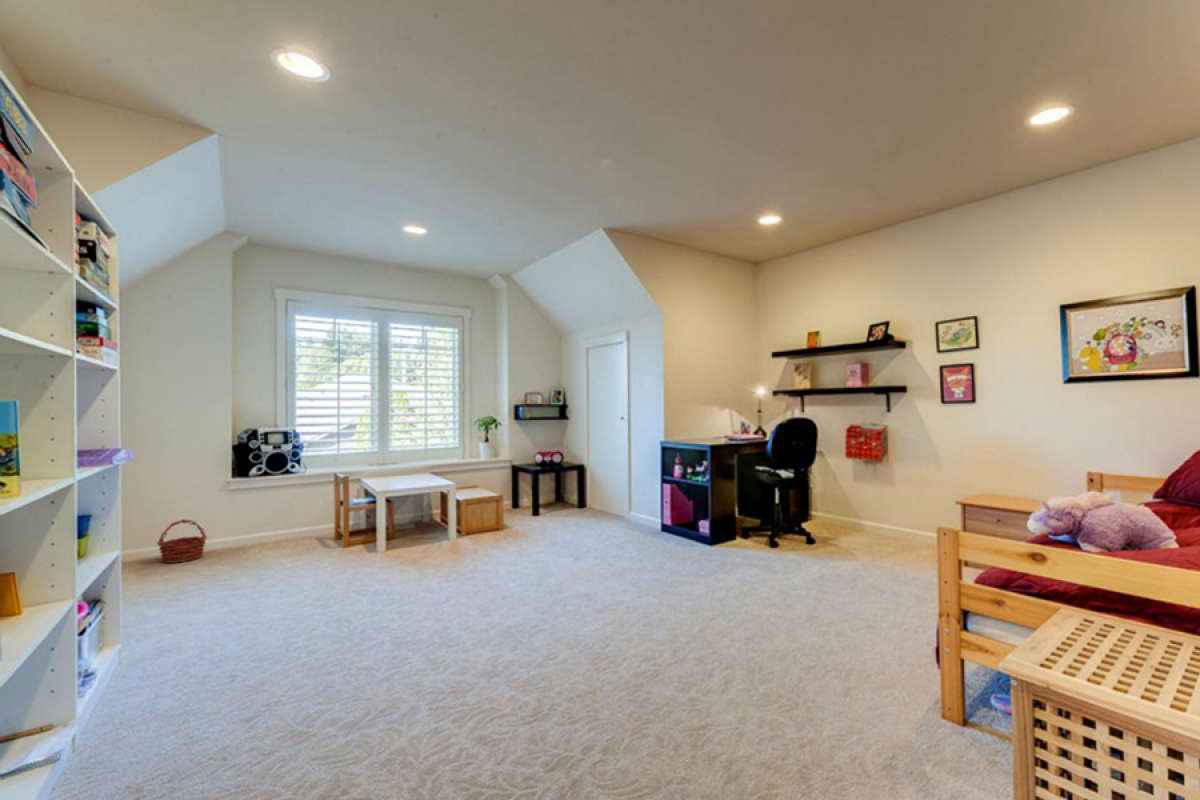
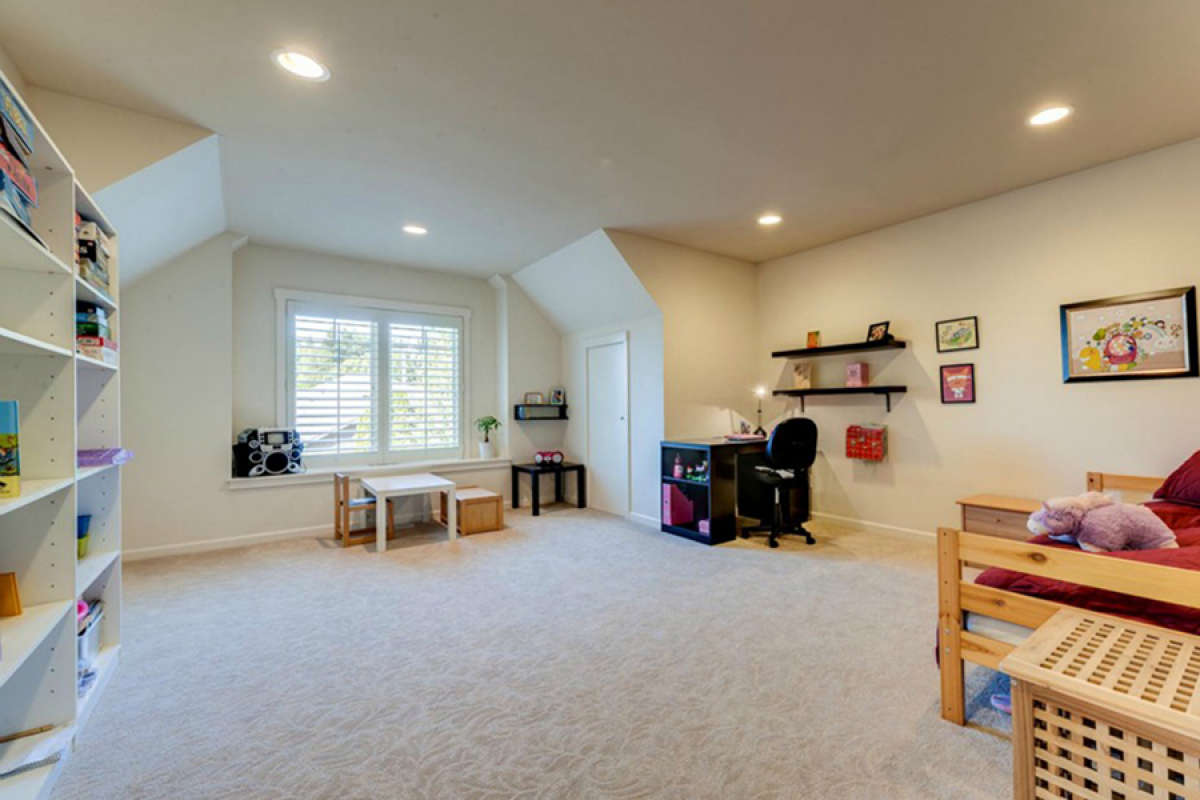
- basket [156,518,208,564]
